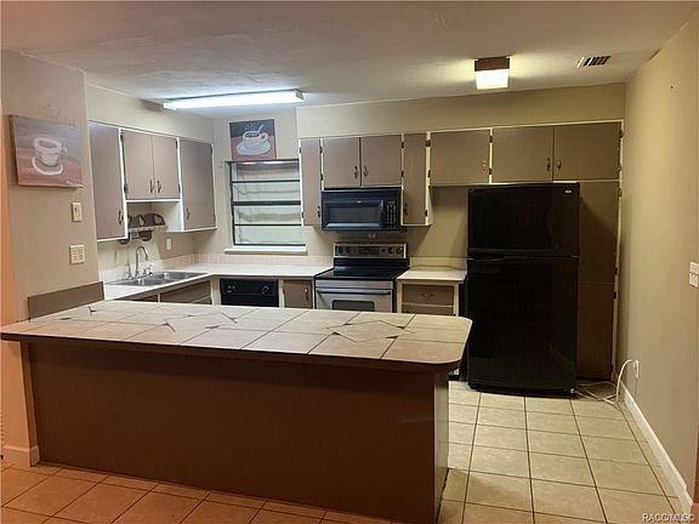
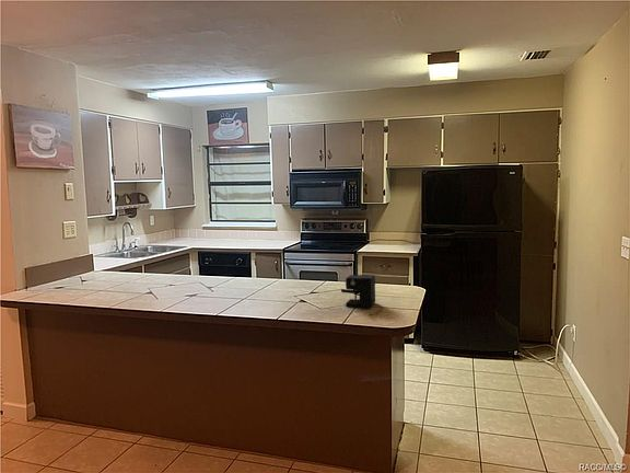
+ coffee maker [340,274,384,318]
